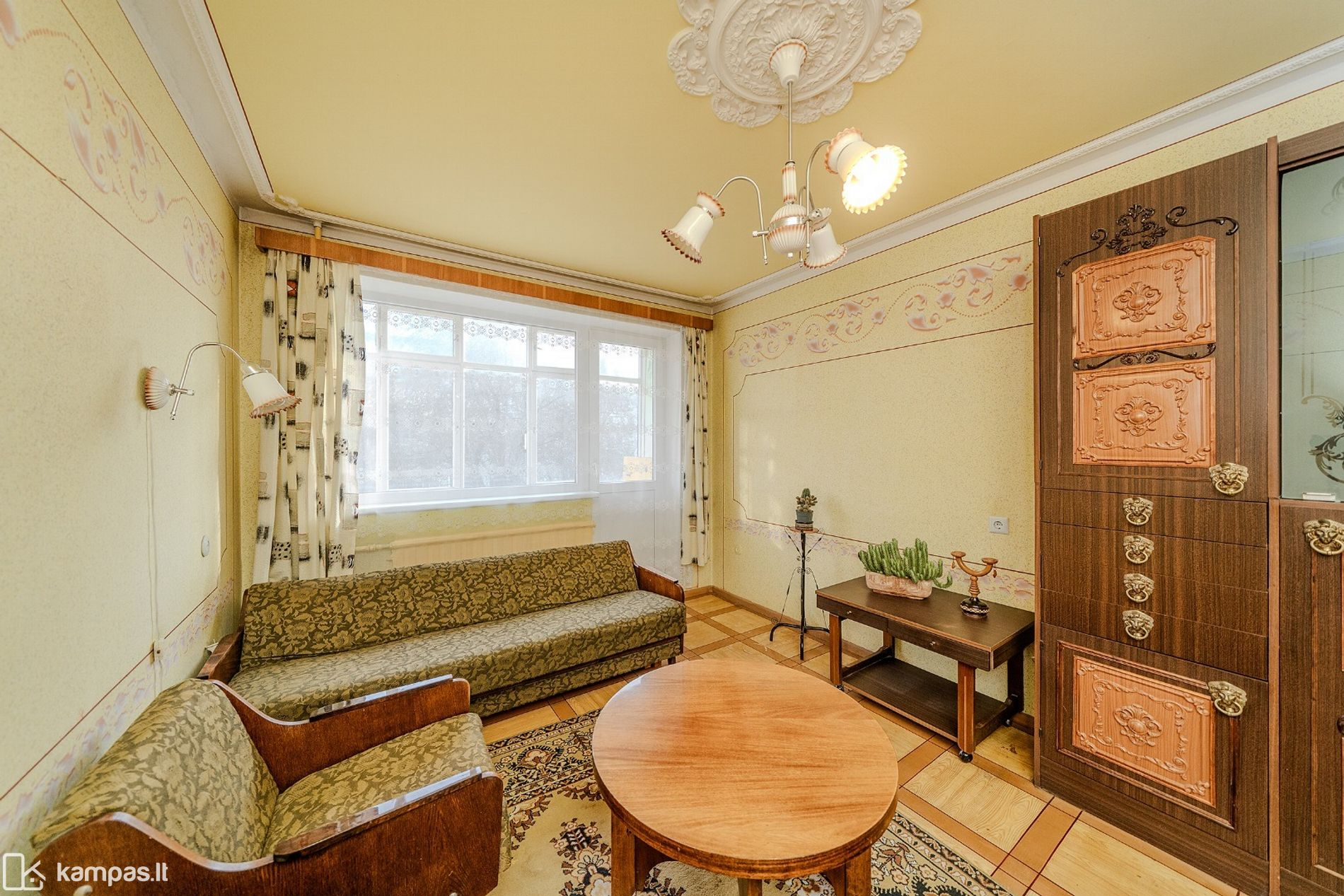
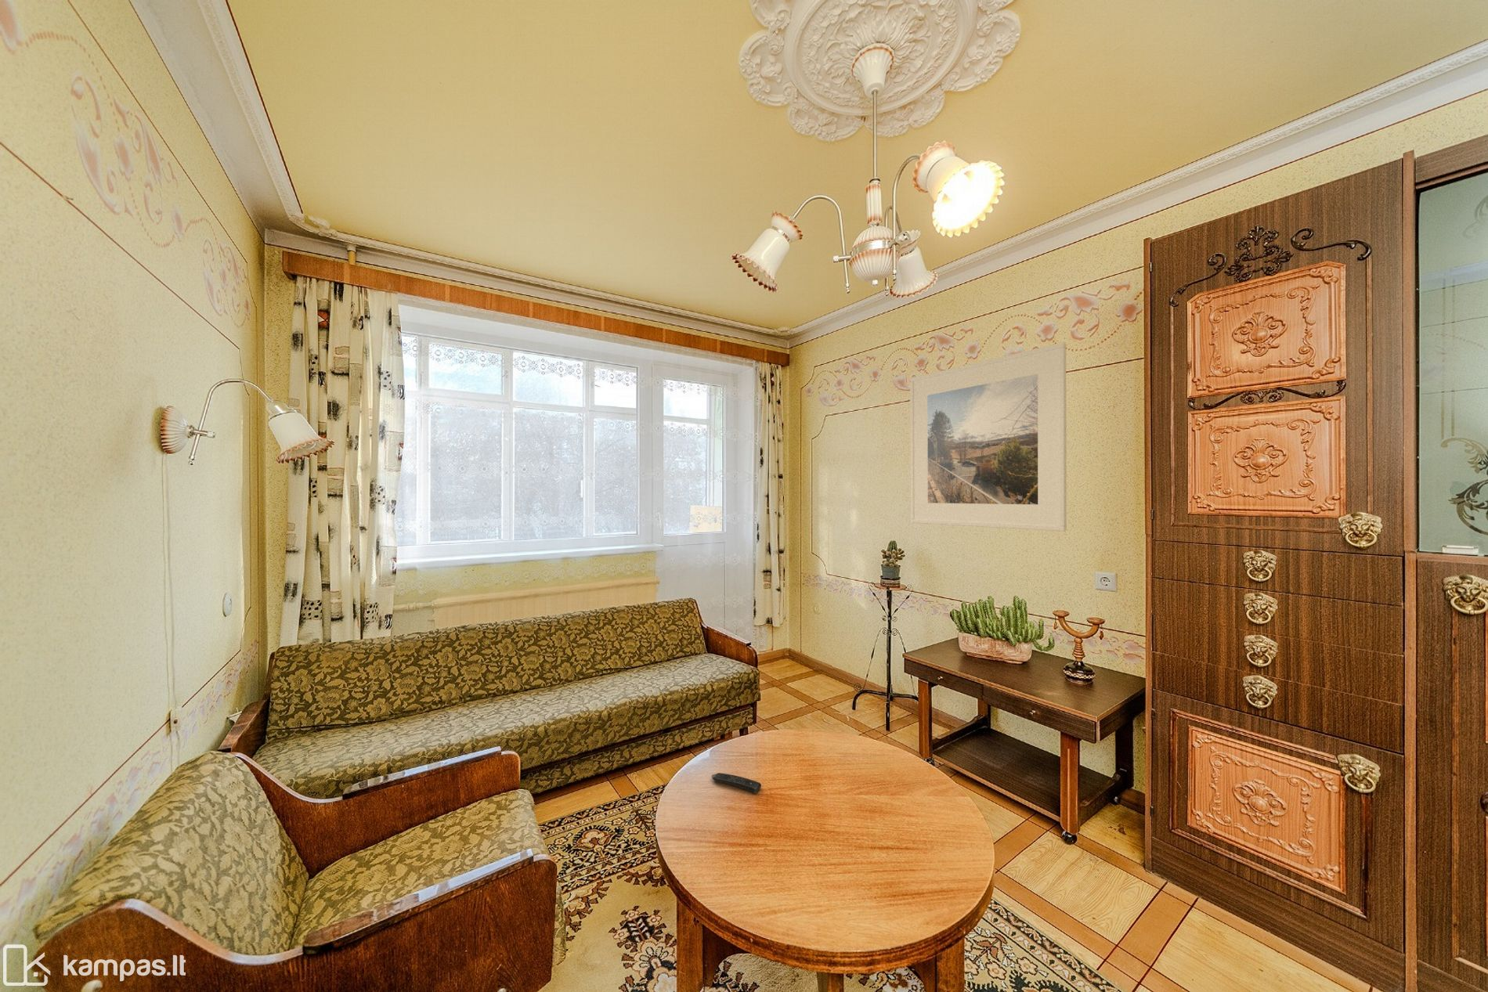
+ remote control [711,772,762,795]
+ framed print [909,342,1067,531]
